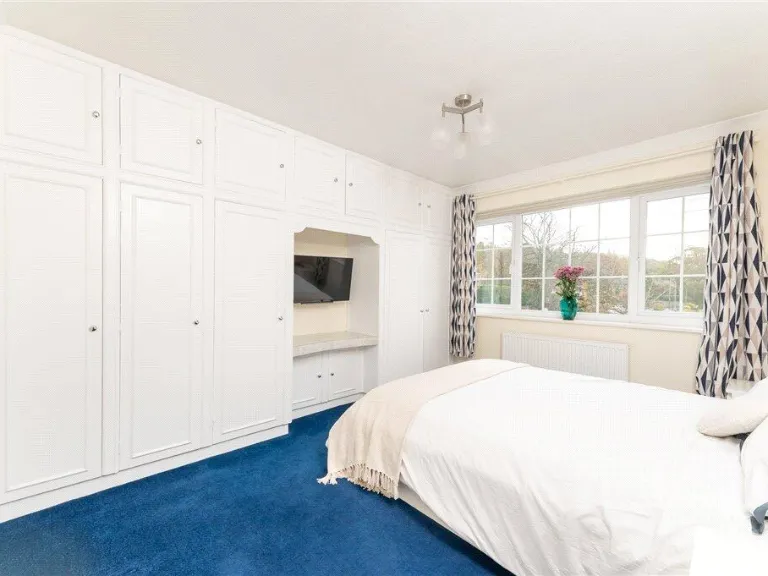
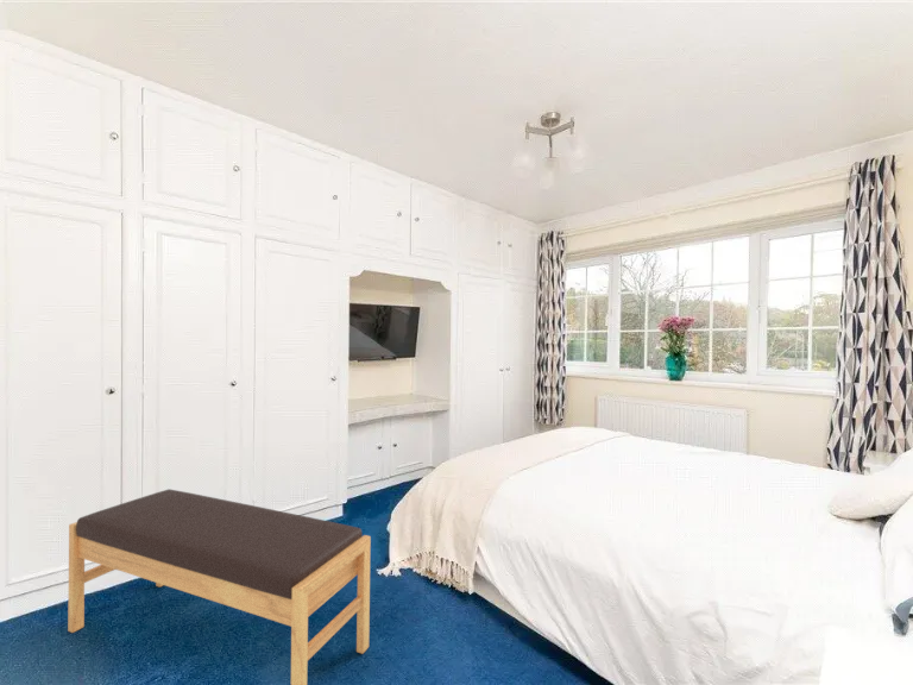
+ bench [67,488,372,685]
